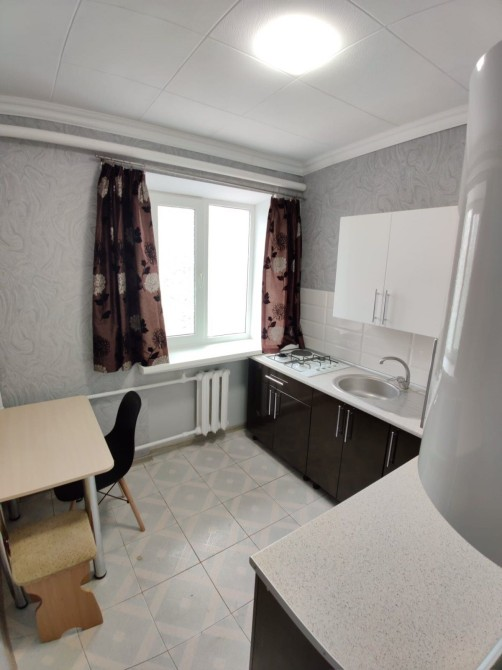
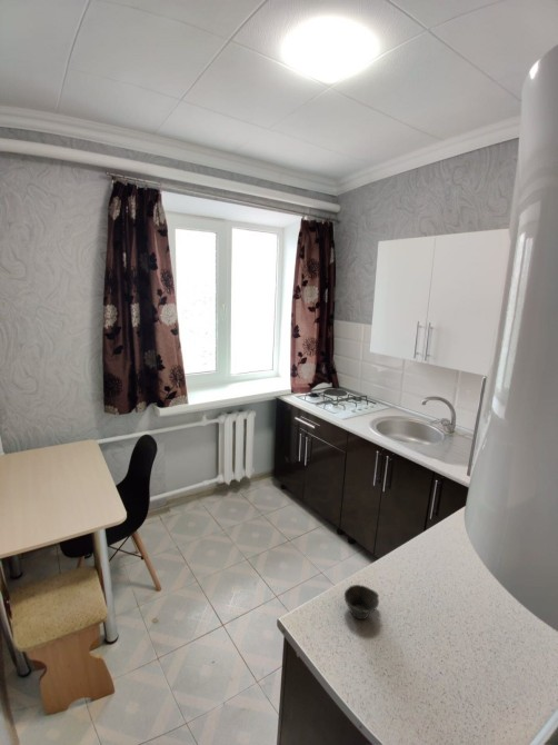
+ cup [343,584,380,622]
